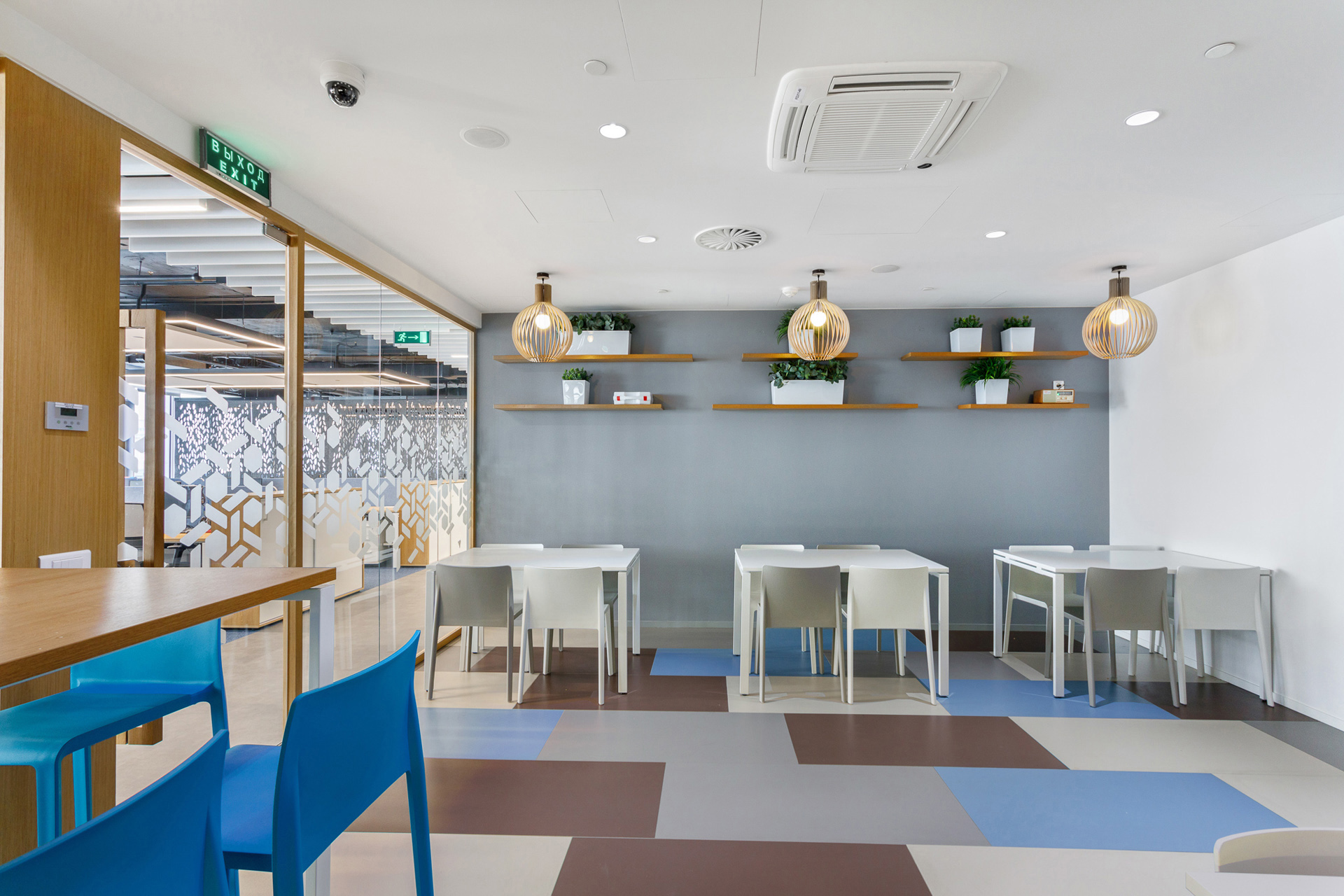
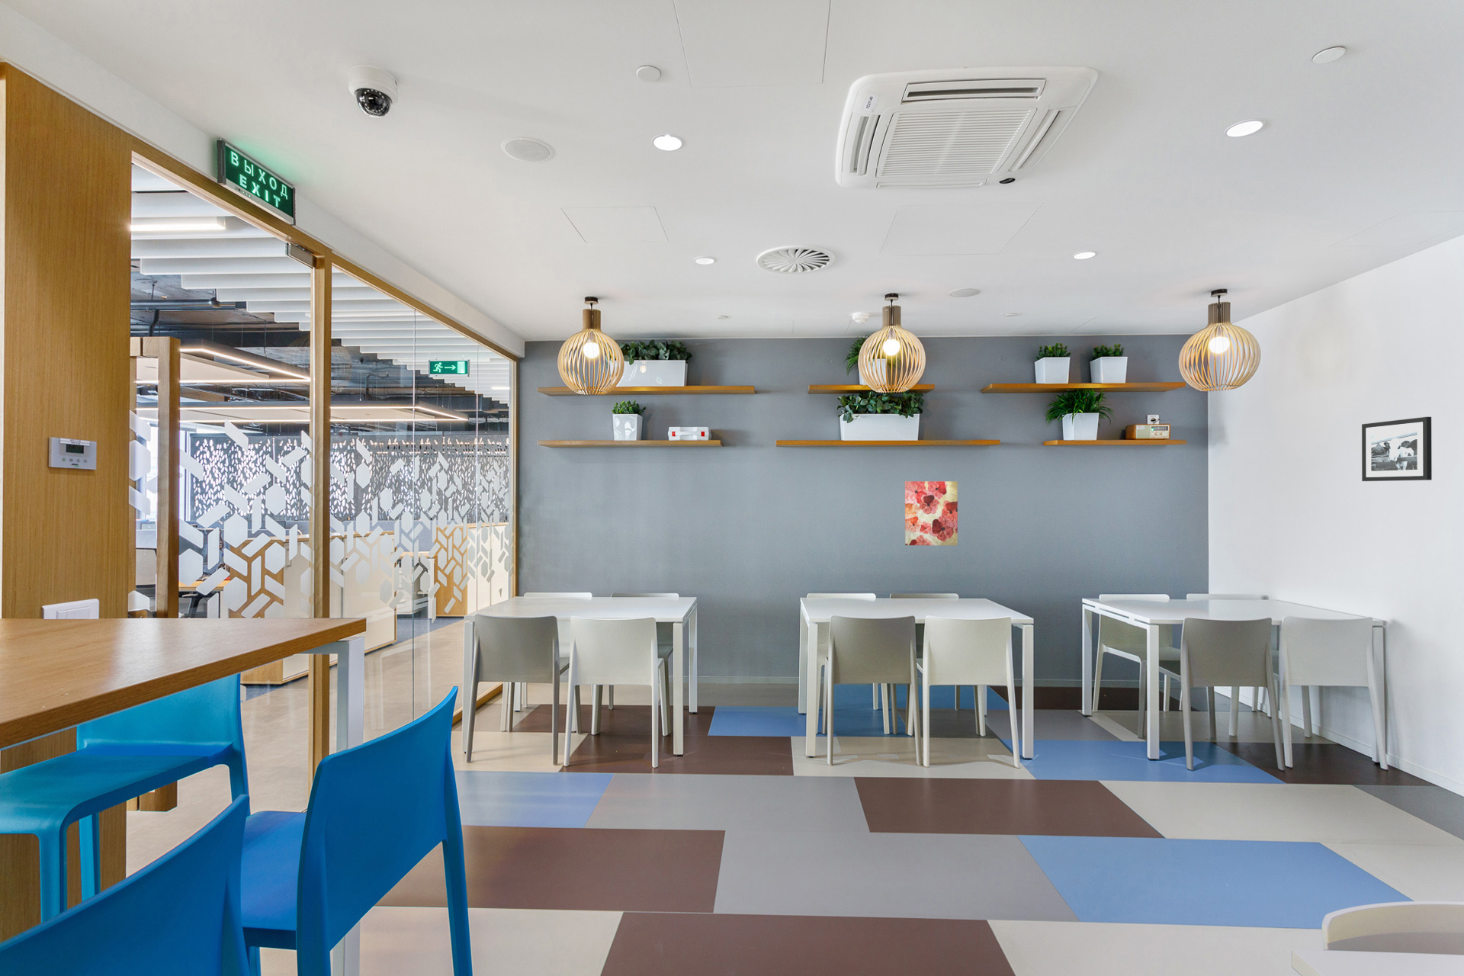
+ wall art [904,480,959,547]
+ picture frame [1362,416,1432,481]
